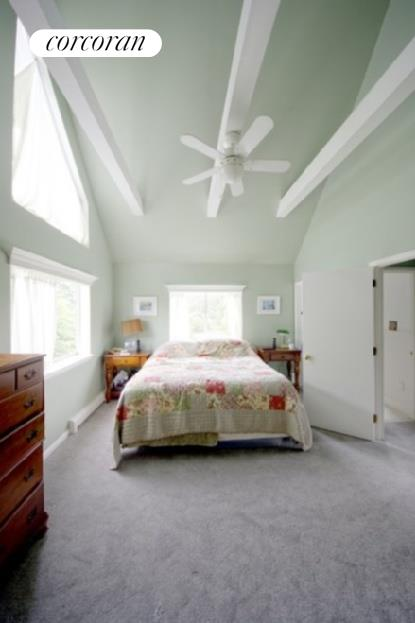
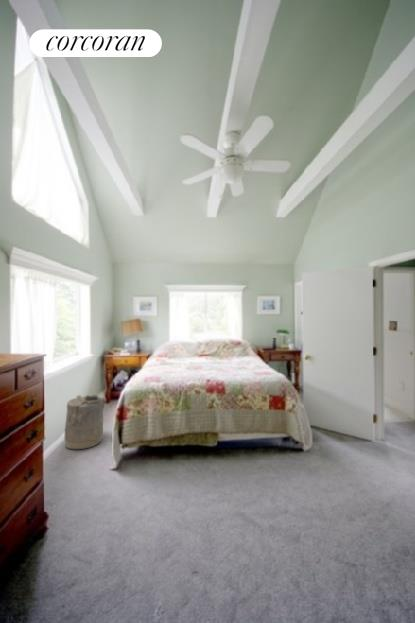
+ laundry hamper [64,394,107,450]
